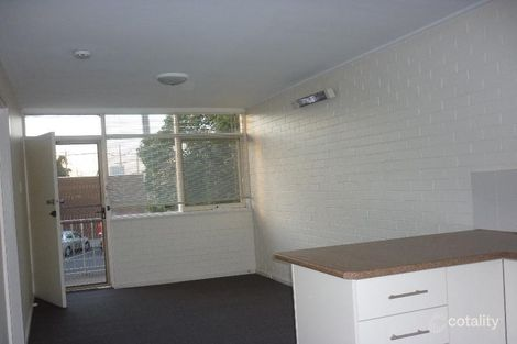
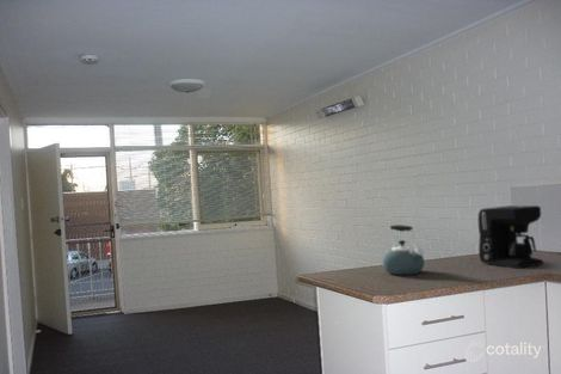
+ kettle [381,223,425,276]
+ coffee maker [477,204,544,270]
